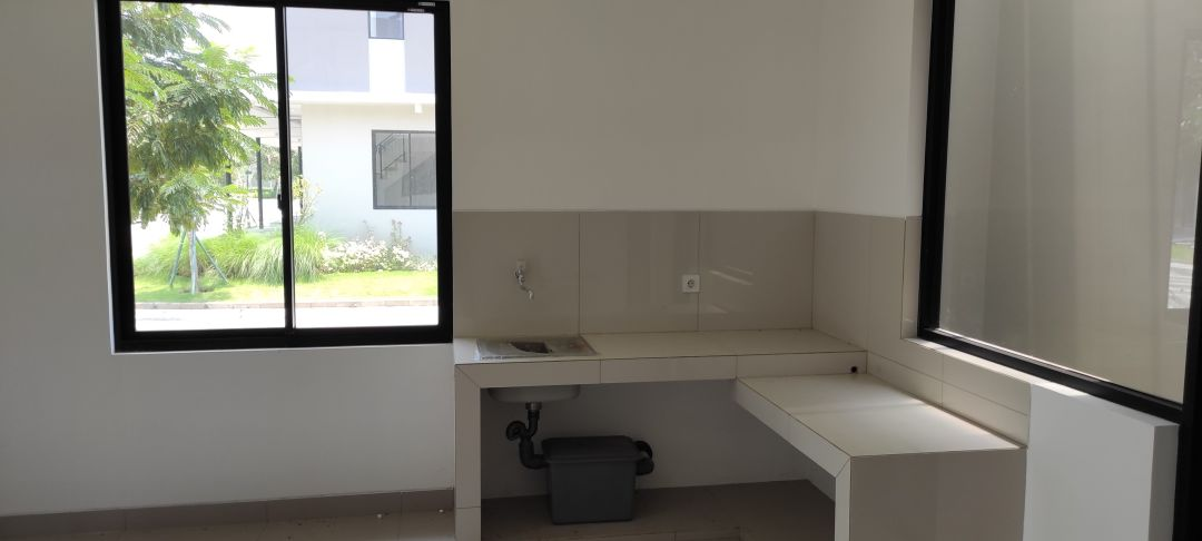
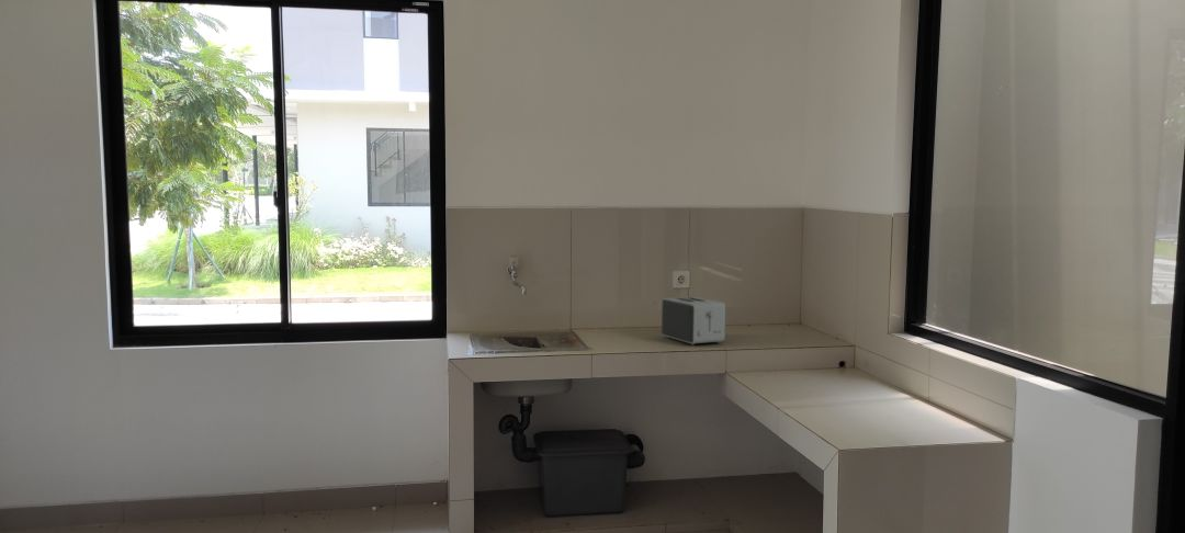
+ toaster [661,296,726,345]
